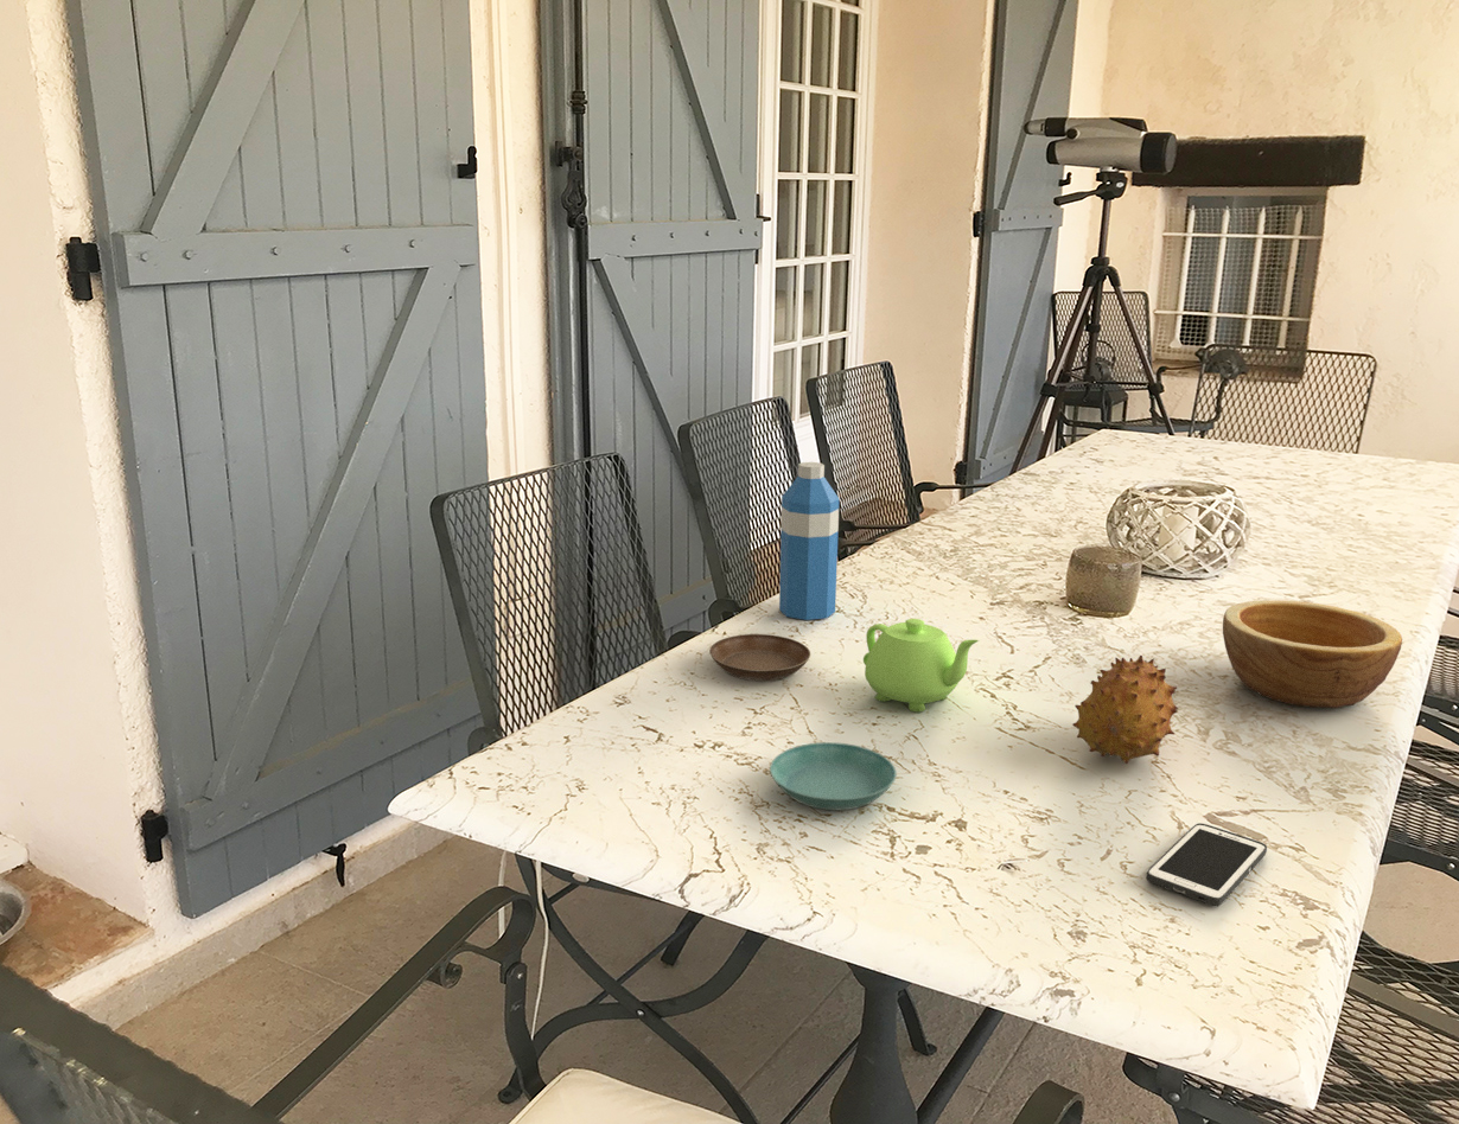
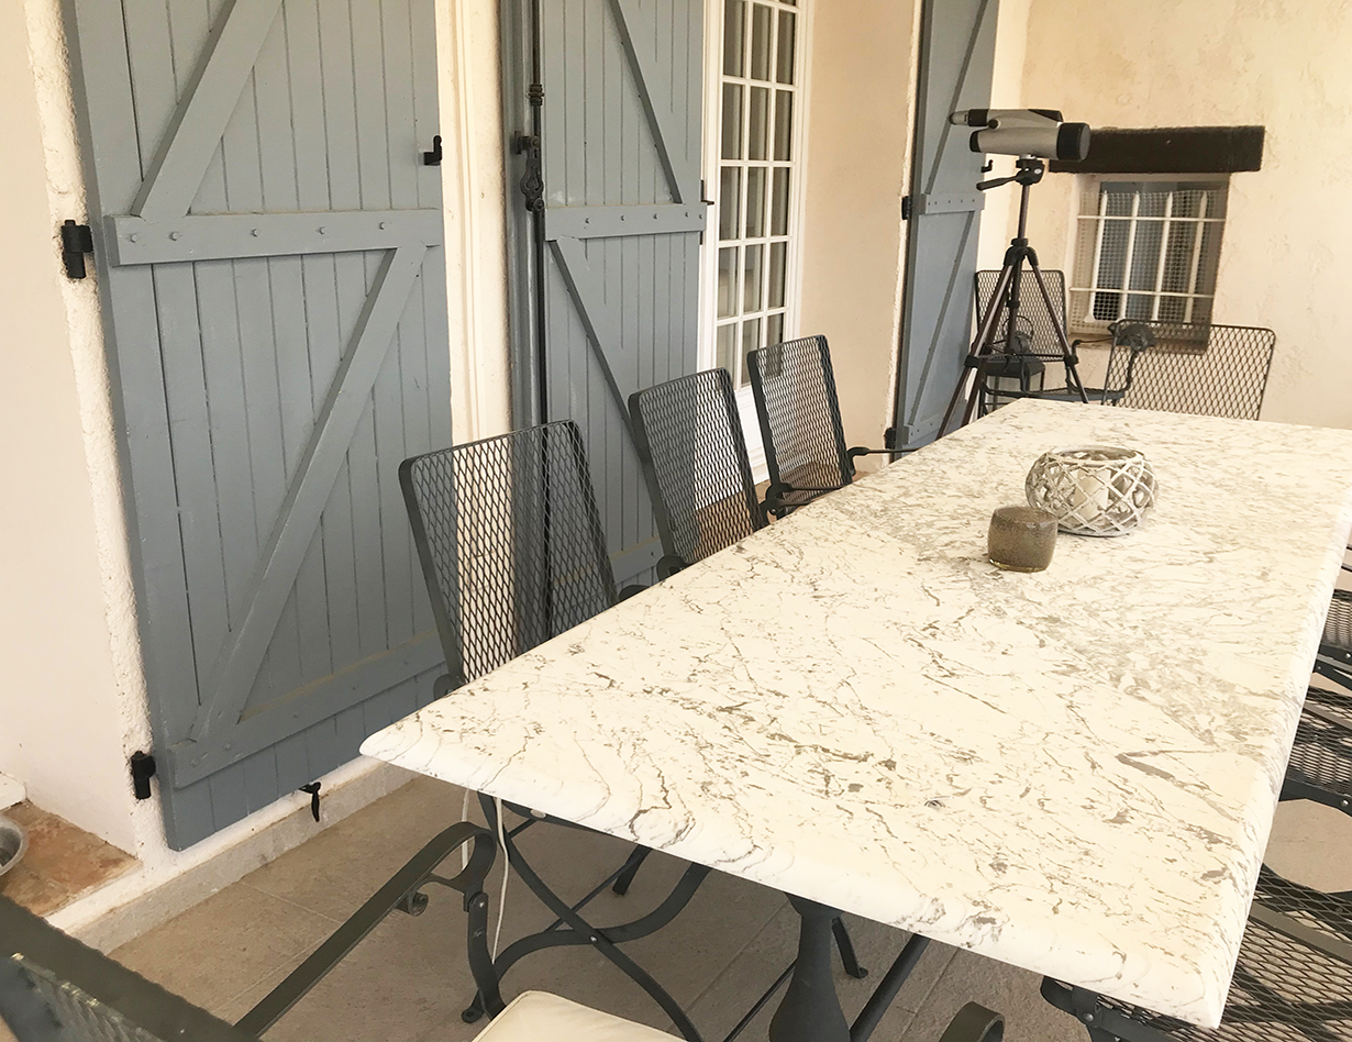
- saucer [708,633,811,682]
- teapot [862,618,980,714]
- saucer [769,741,898,811]
- water bottle [778,461,840,621]
- fruit [1071,654,1179,765]
- bowl [1222,599,1403,709]
- cell phone [1145,822,1268,907]
